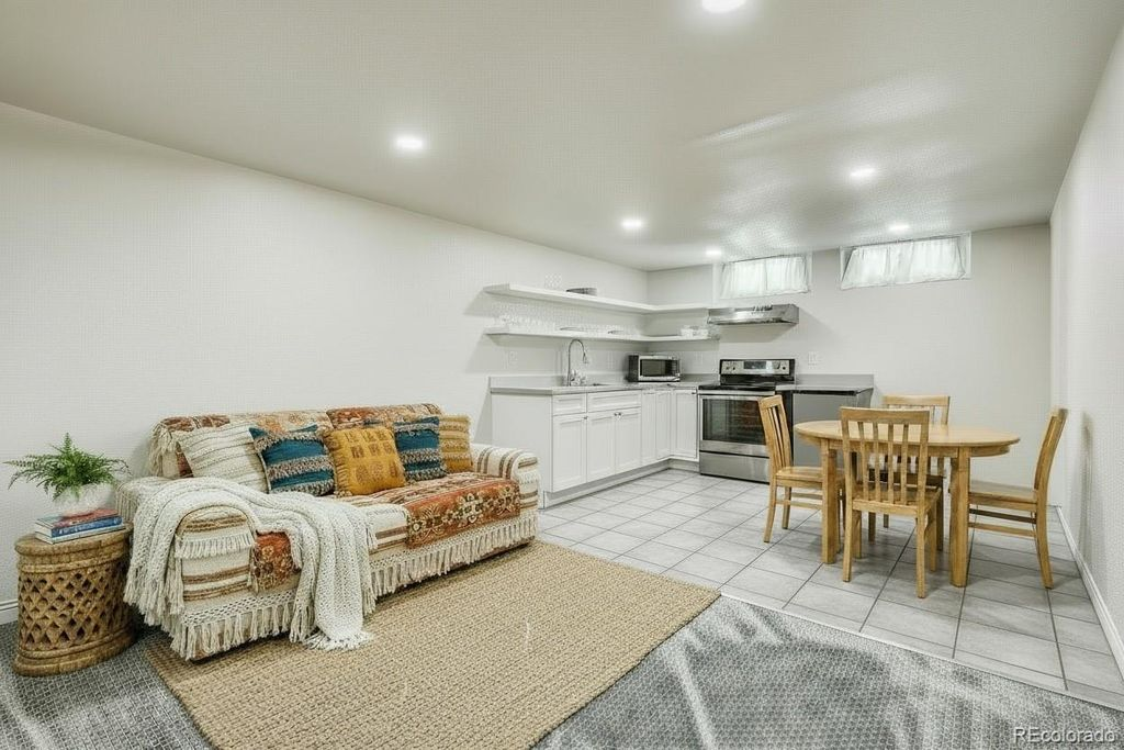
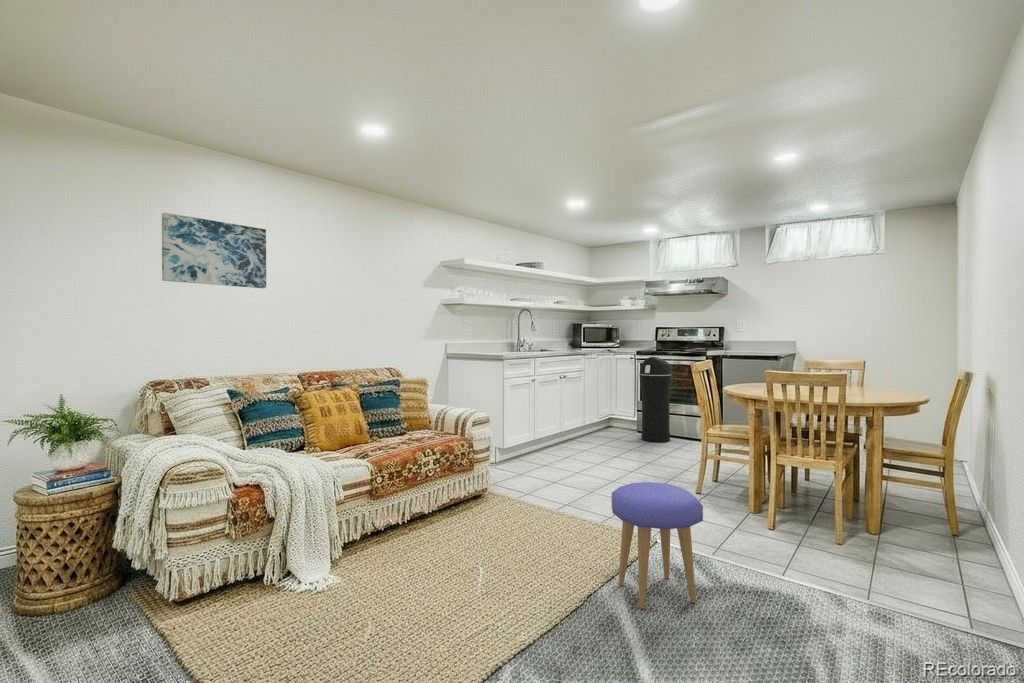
+ trash can [638,356,673,443]
+ stool [611,481,704,610]
+ wall art [161,212,267,289]
